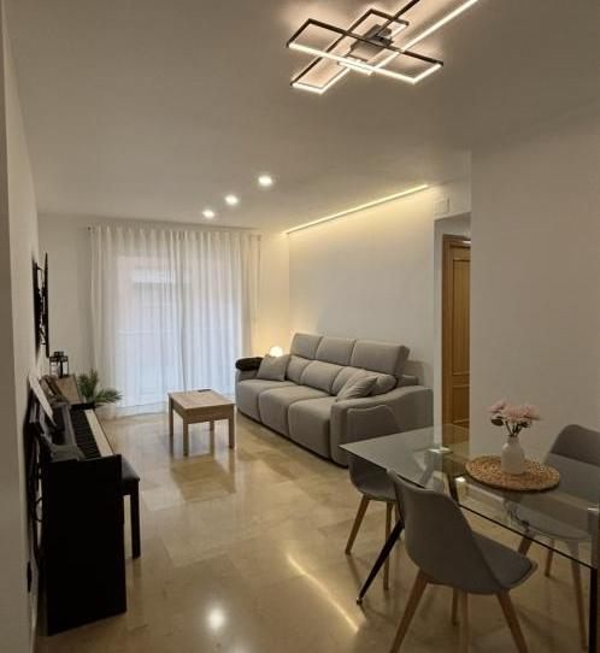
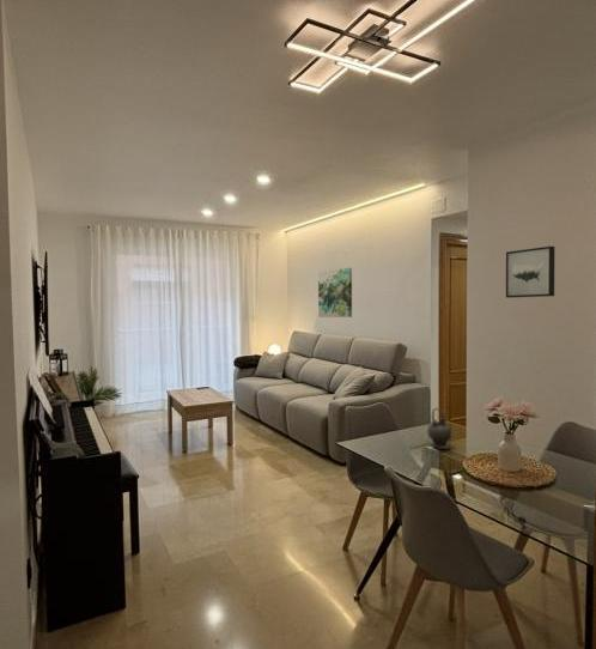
+ teapot [426,407,452,450]
+ wall art [317,267,353,319]
+ wall art [505,245,555,299]
